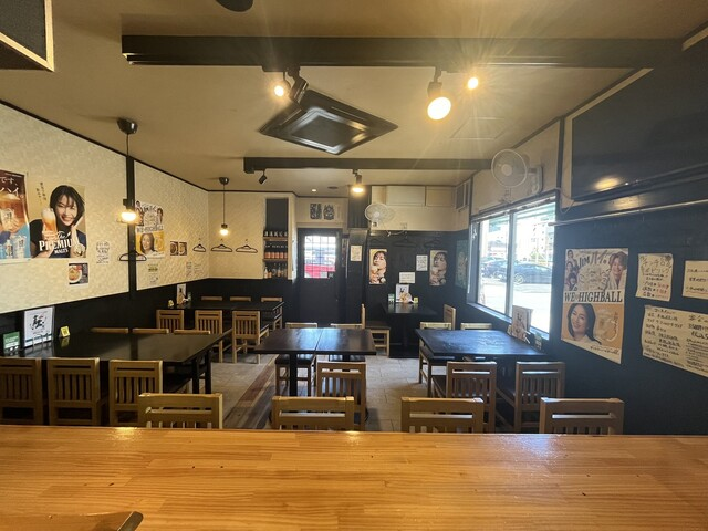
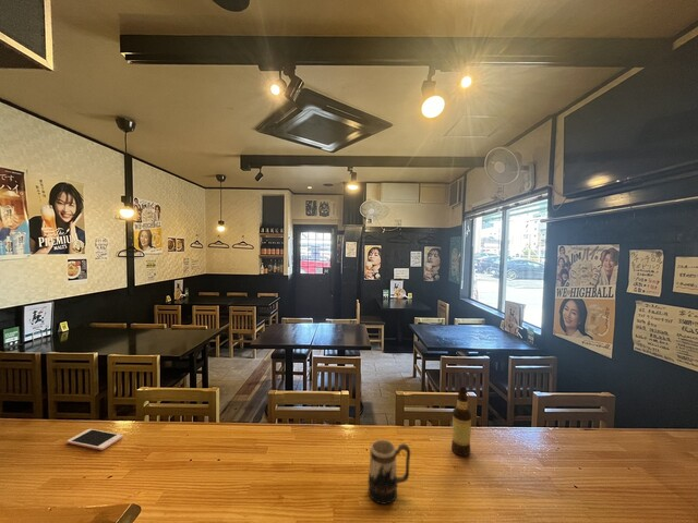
+ bottle [450,386,472,458]
+ cell phone [65,428,124,451]
+ beer mug [368,439,411,506]
